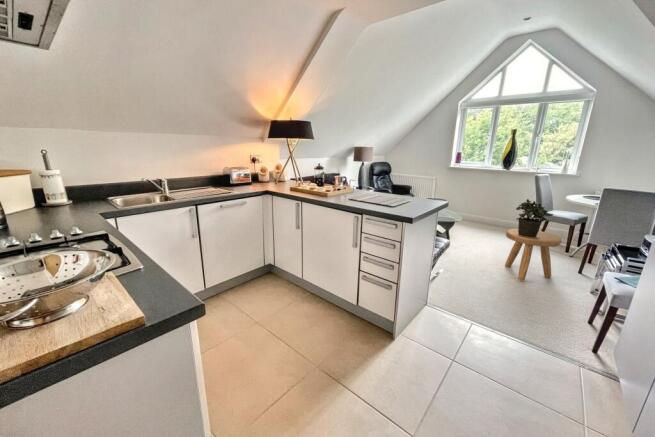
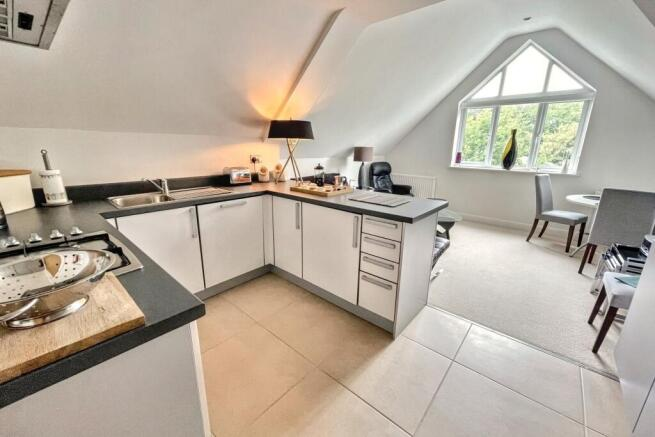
- potted plant [515,198,554,237]
- stool [504,228,562,281]
